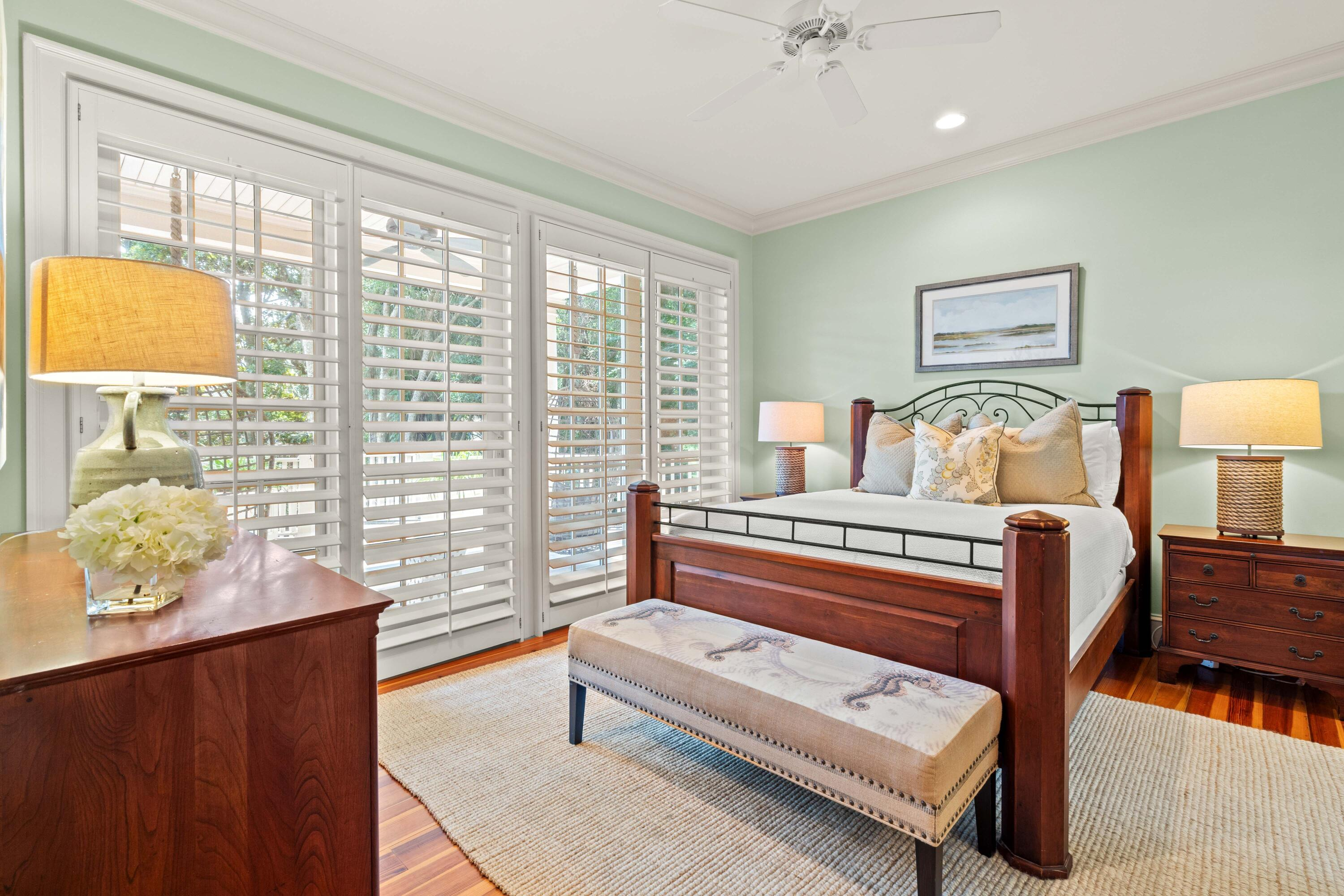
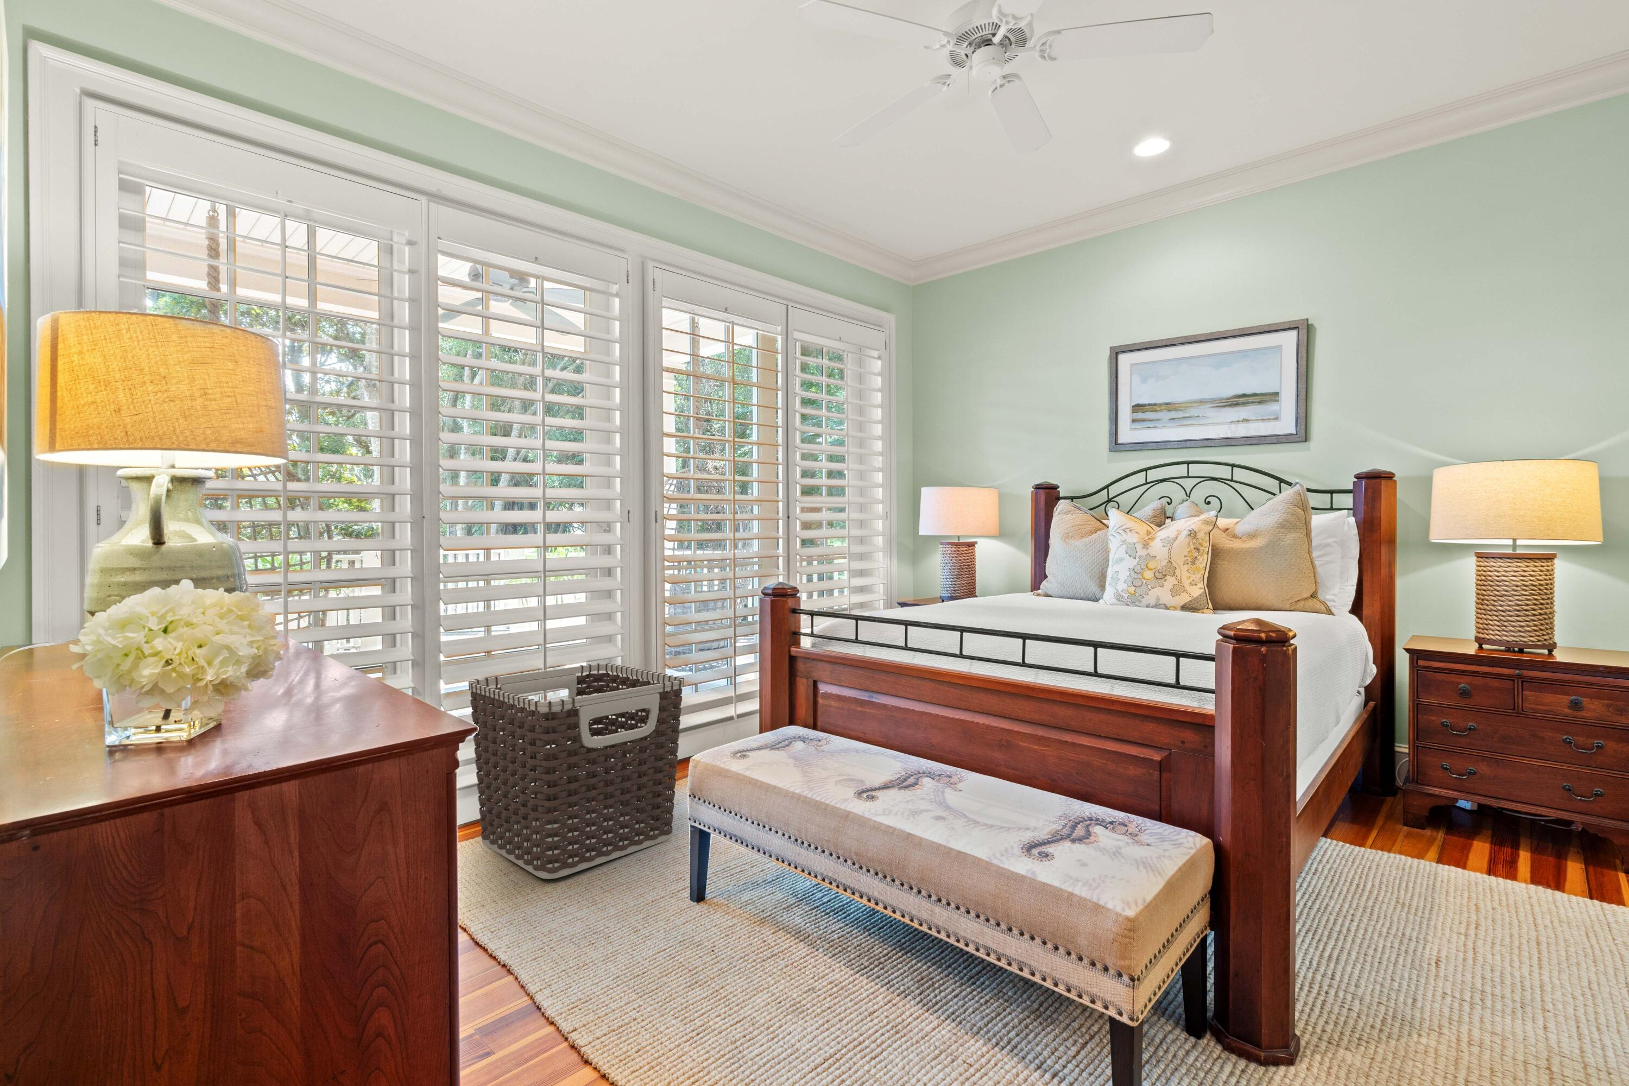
+ clothes hamper [468,663,684,880]
